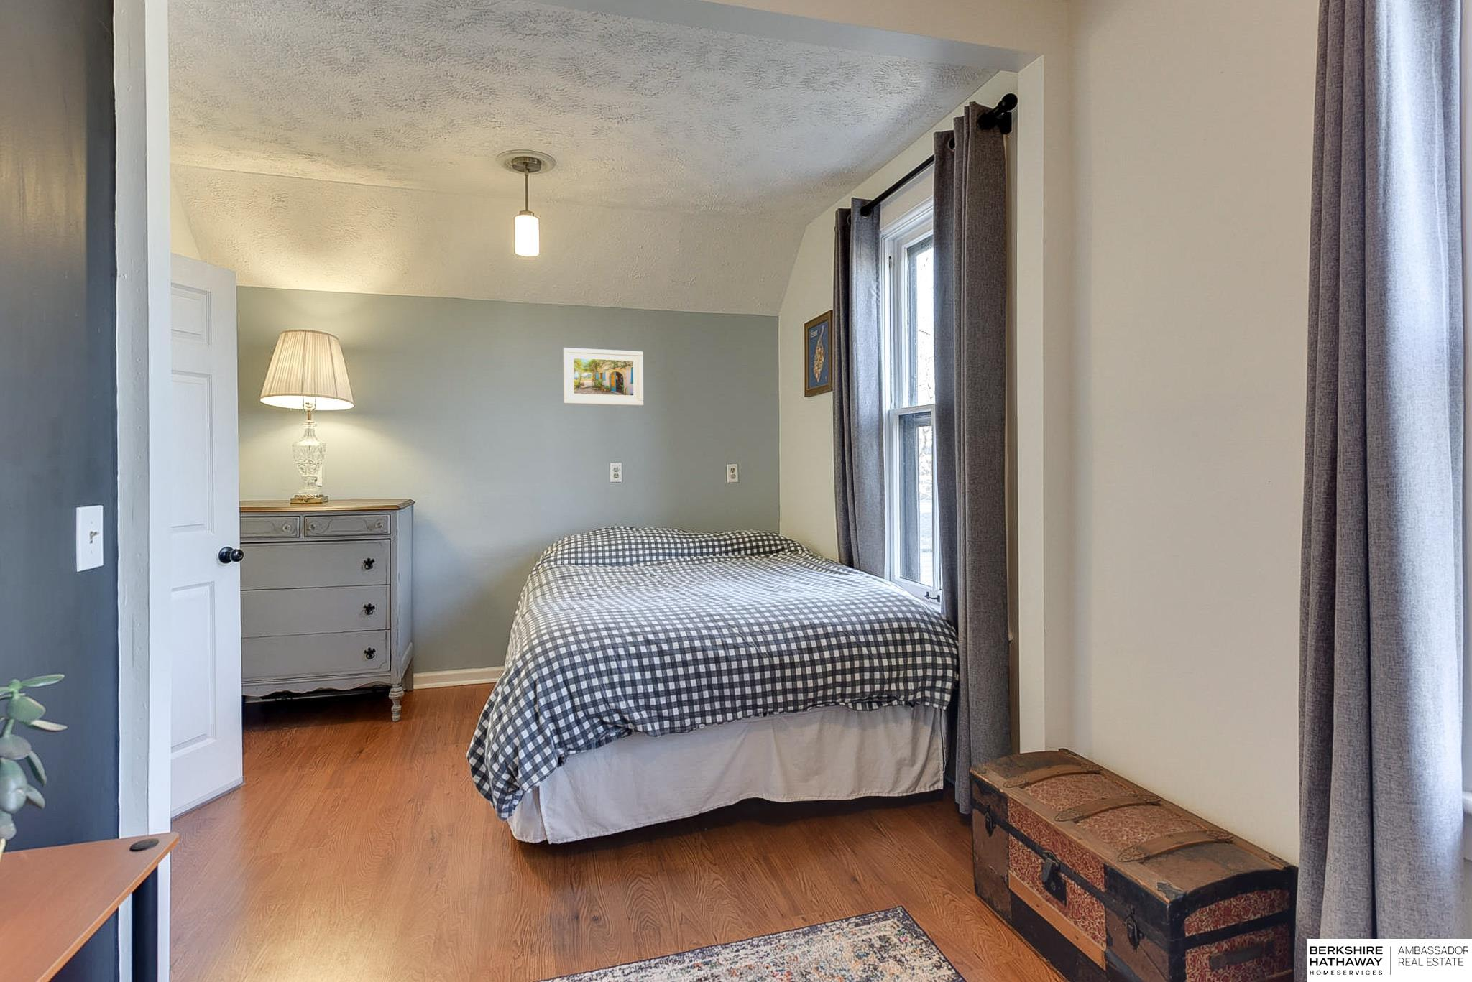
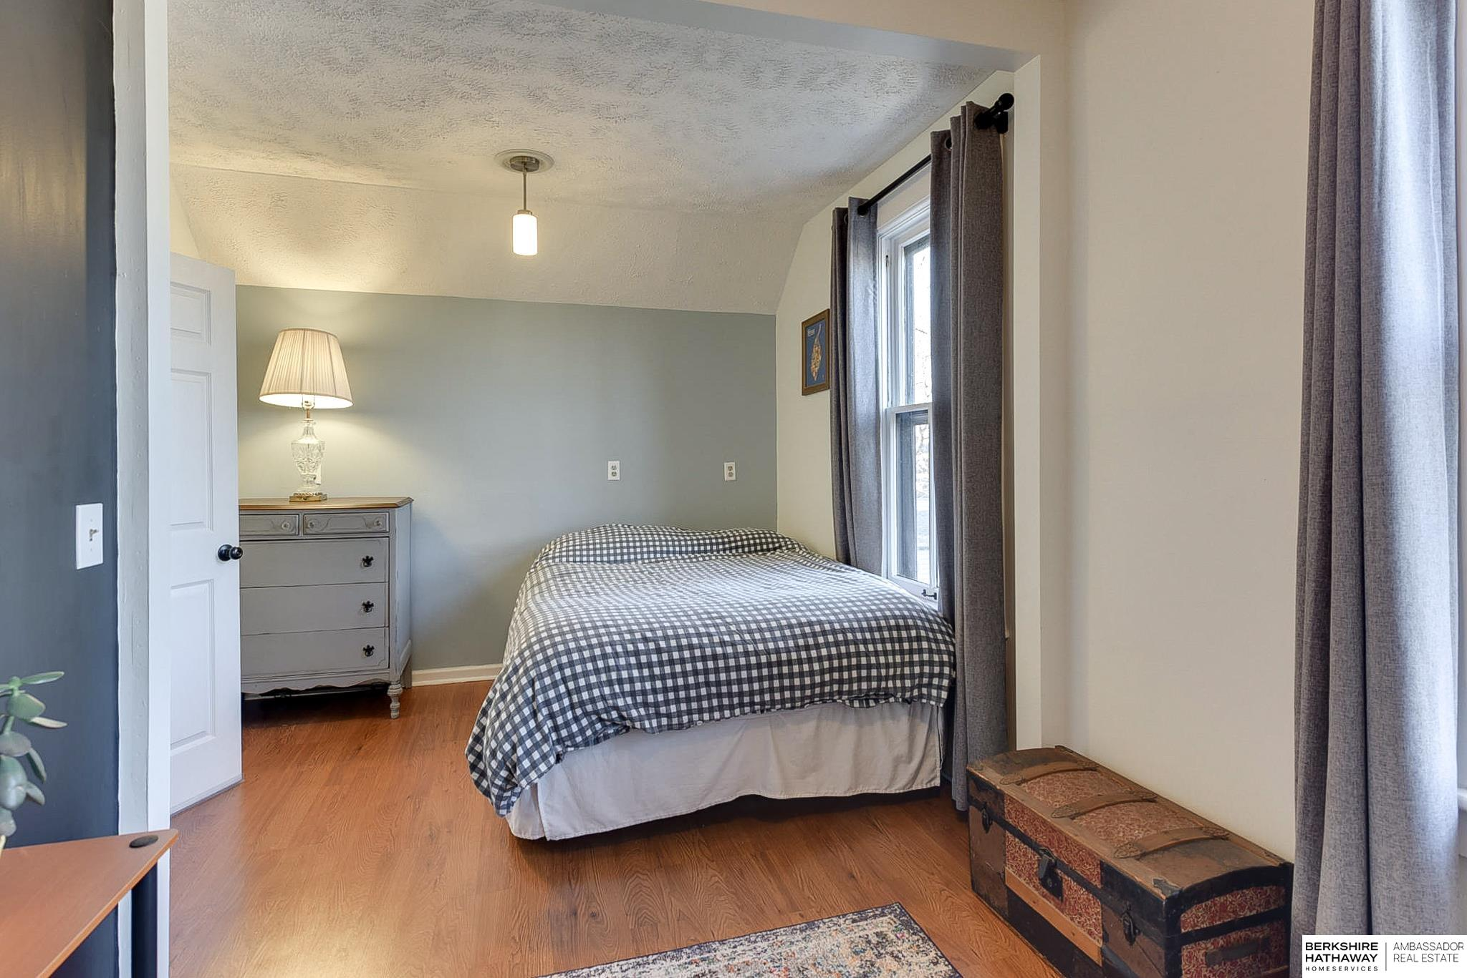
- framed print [562,347,644,407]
